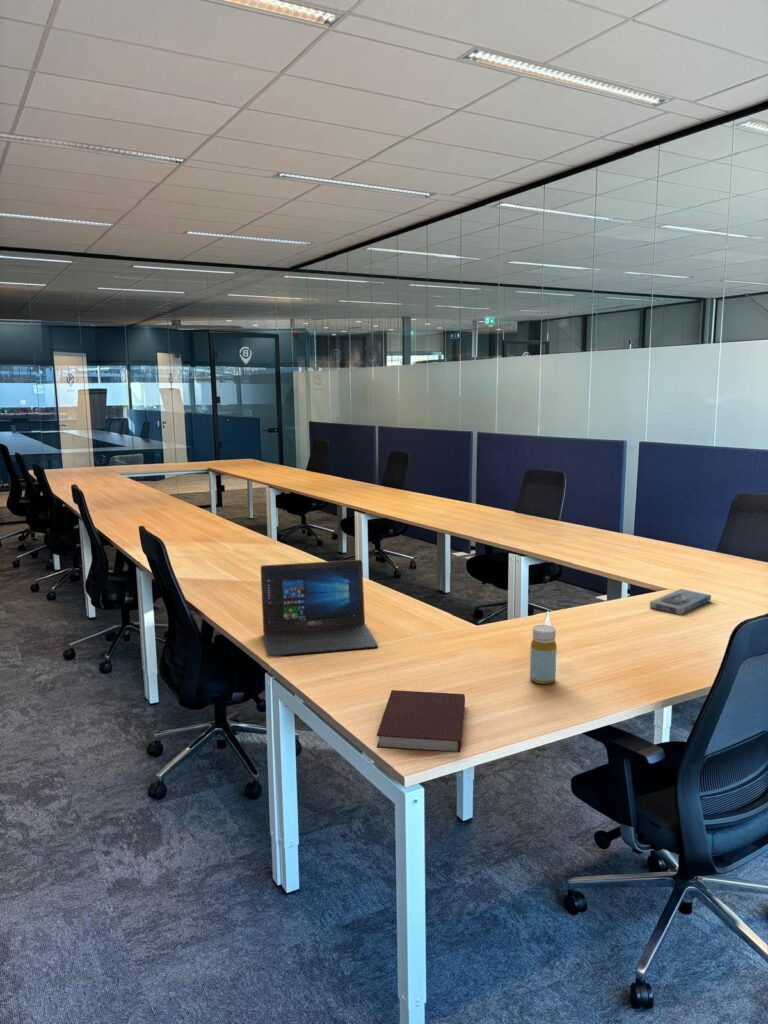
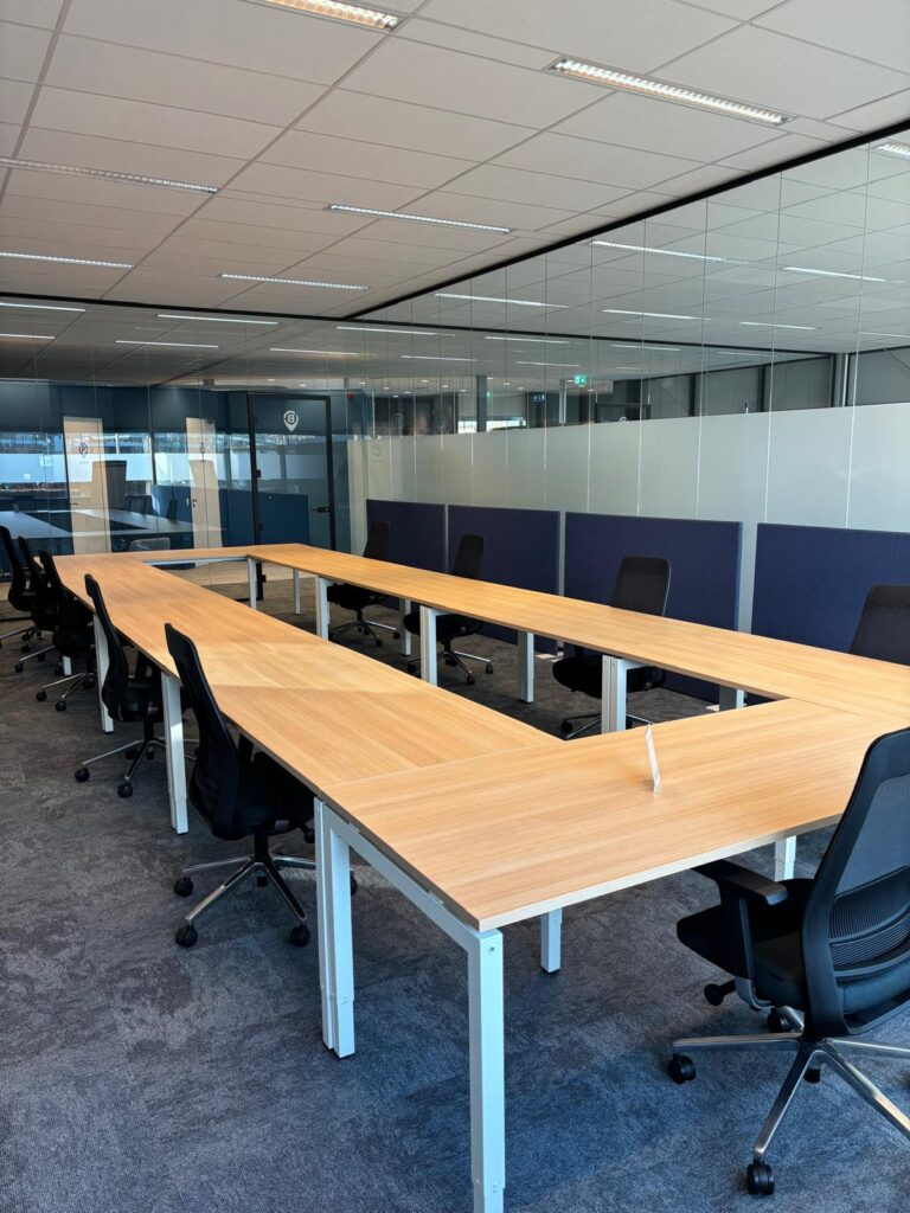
- notebook [376,689,466,754]
- laptop [260,559,379,657]
- bottle [529,624,558,685]
- speaker [649,588,712,616]
